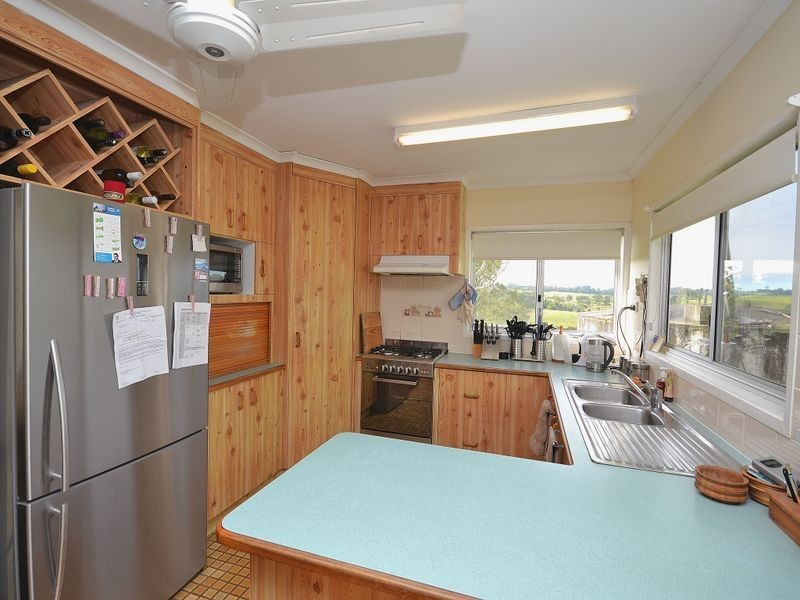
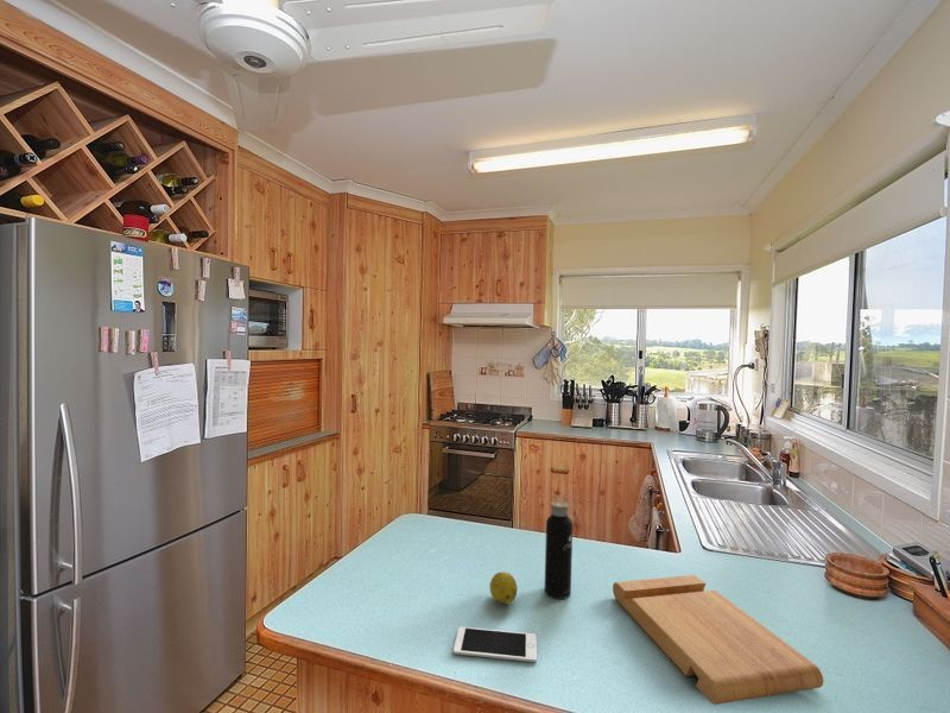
+ cutting board [612,574,824,706]
+ fruit [489,570,519,605]
+ water bottle [544,493,574,600]
+ cell phone [452,626,538,663]
